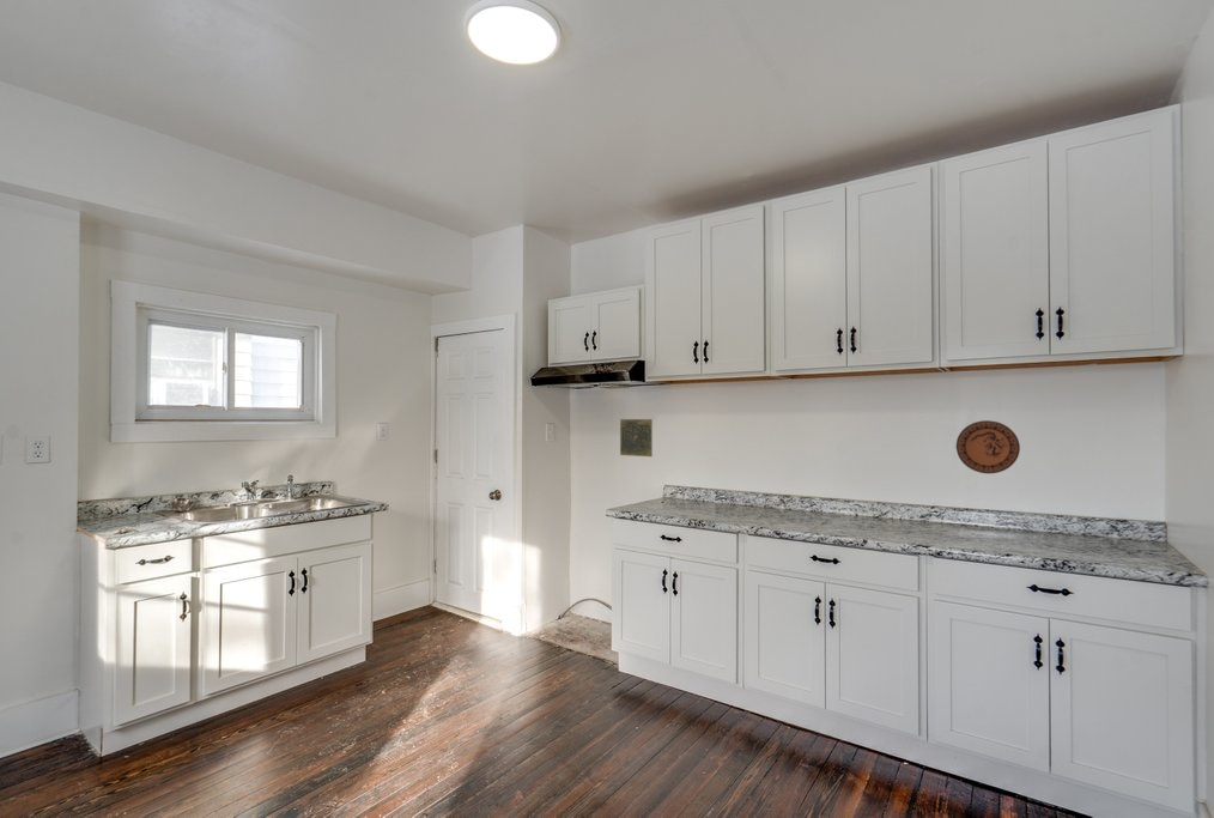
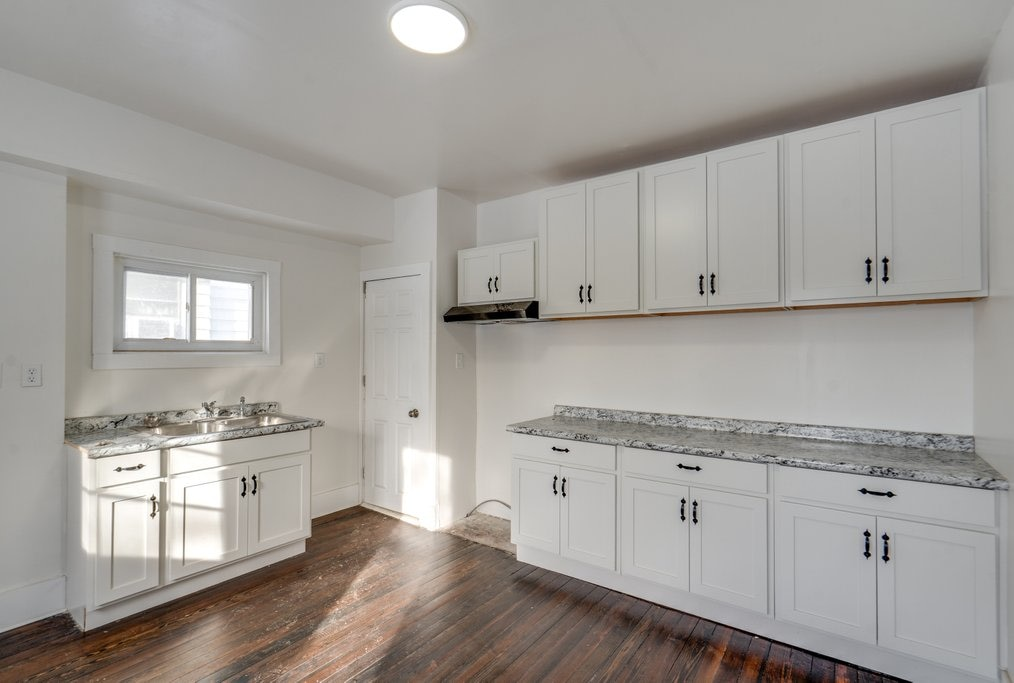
- decorative plate [955,419,1021,474]
- decorative tile [619,418,654,458]
